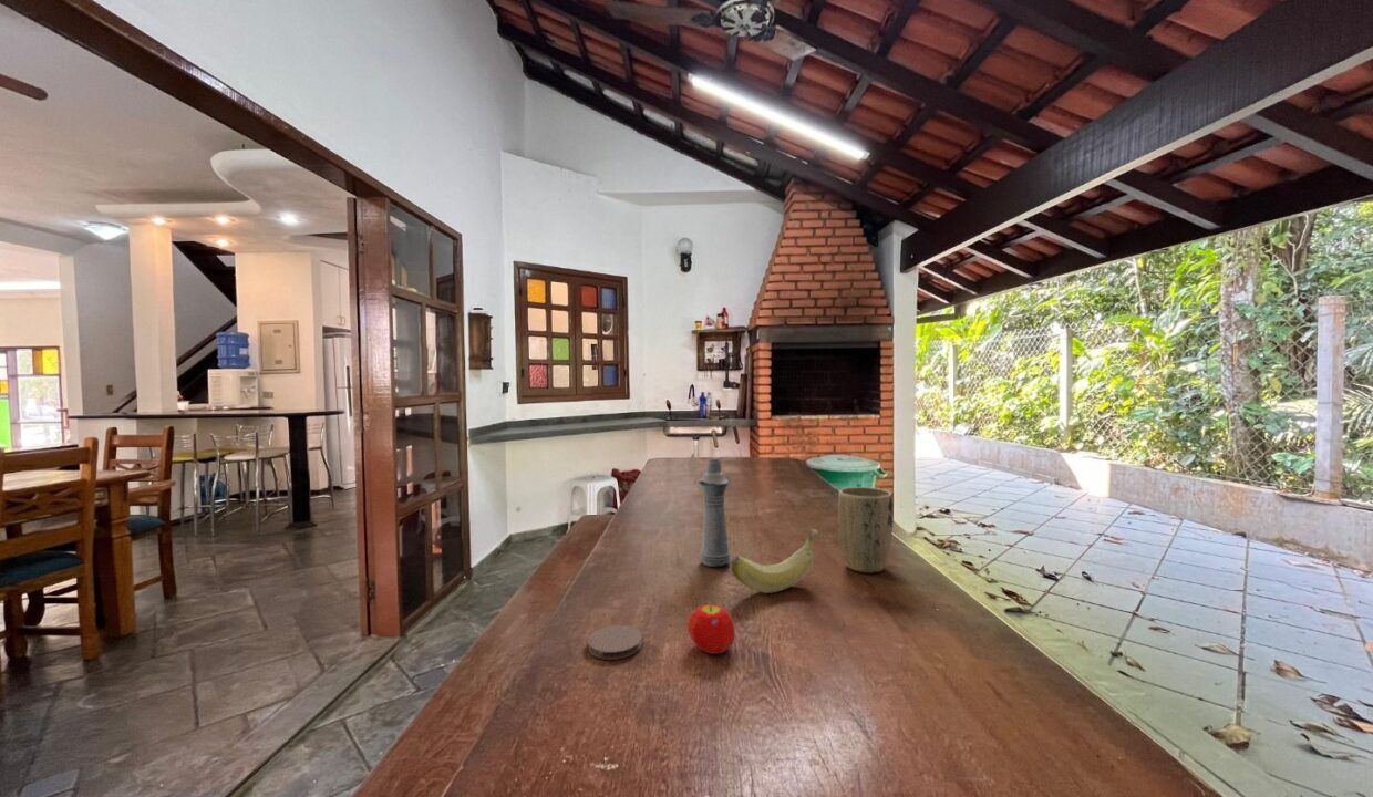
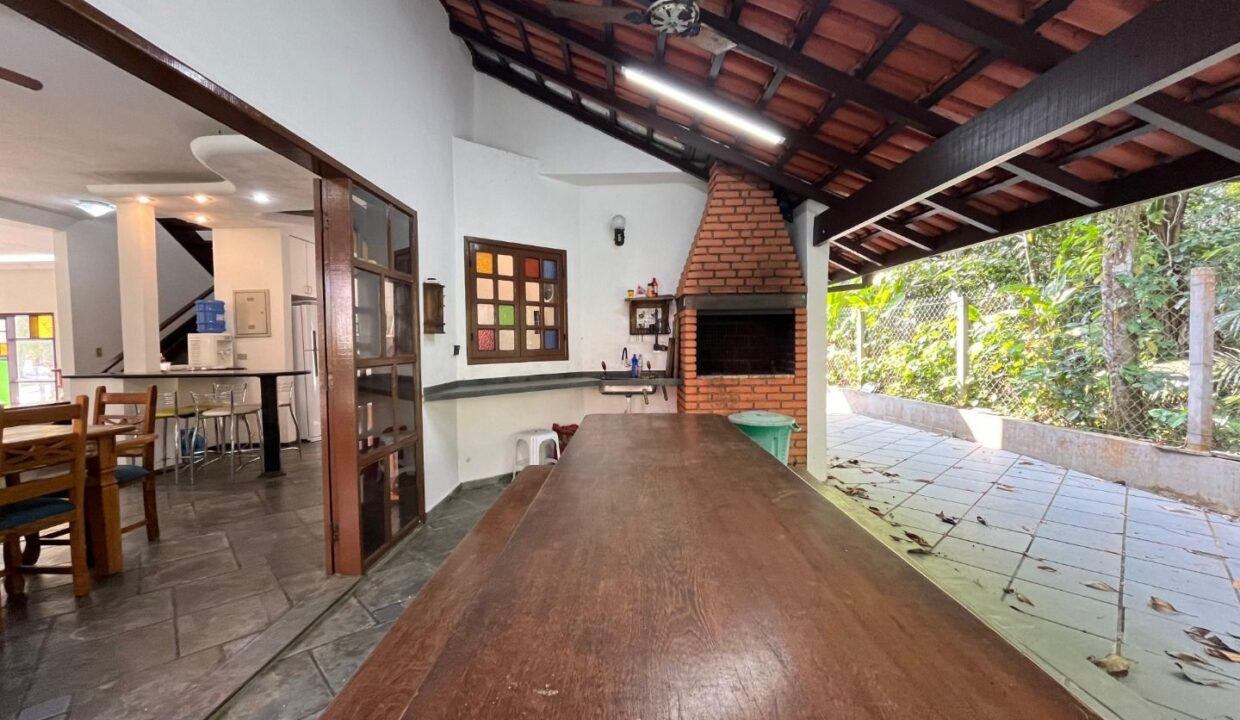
- coaster [587,624,643,661]
- banana [731,528,819,594]
- plant pot [837,486,895,575]
- bottle [698,458,731,568]
- fruit [686,603,736,655]
